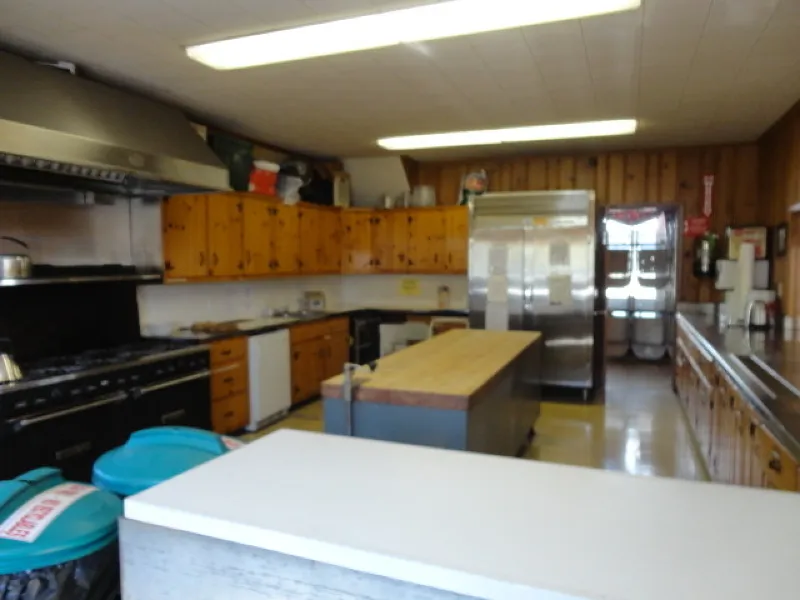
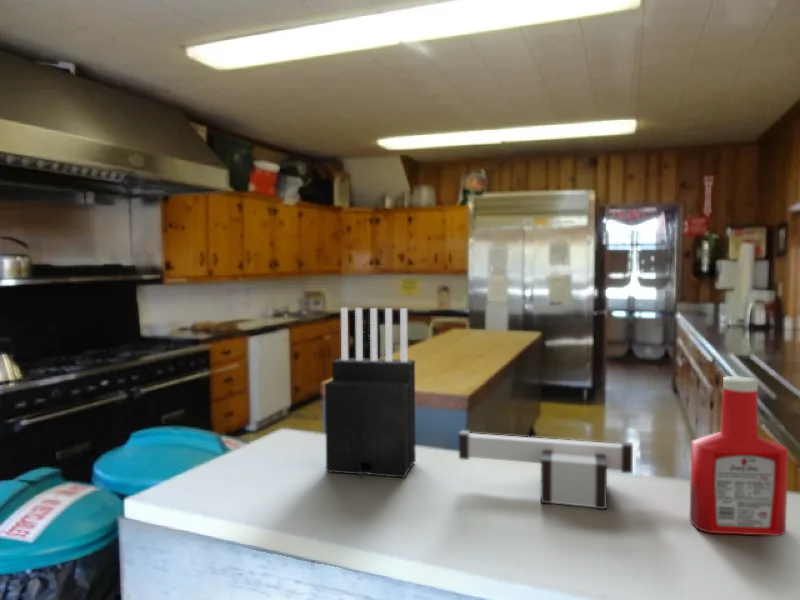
+ paper towel holder [458,429,634,511]
+ soap bottle [689,375,789,537]
+ knife block [324,307,417,479]
